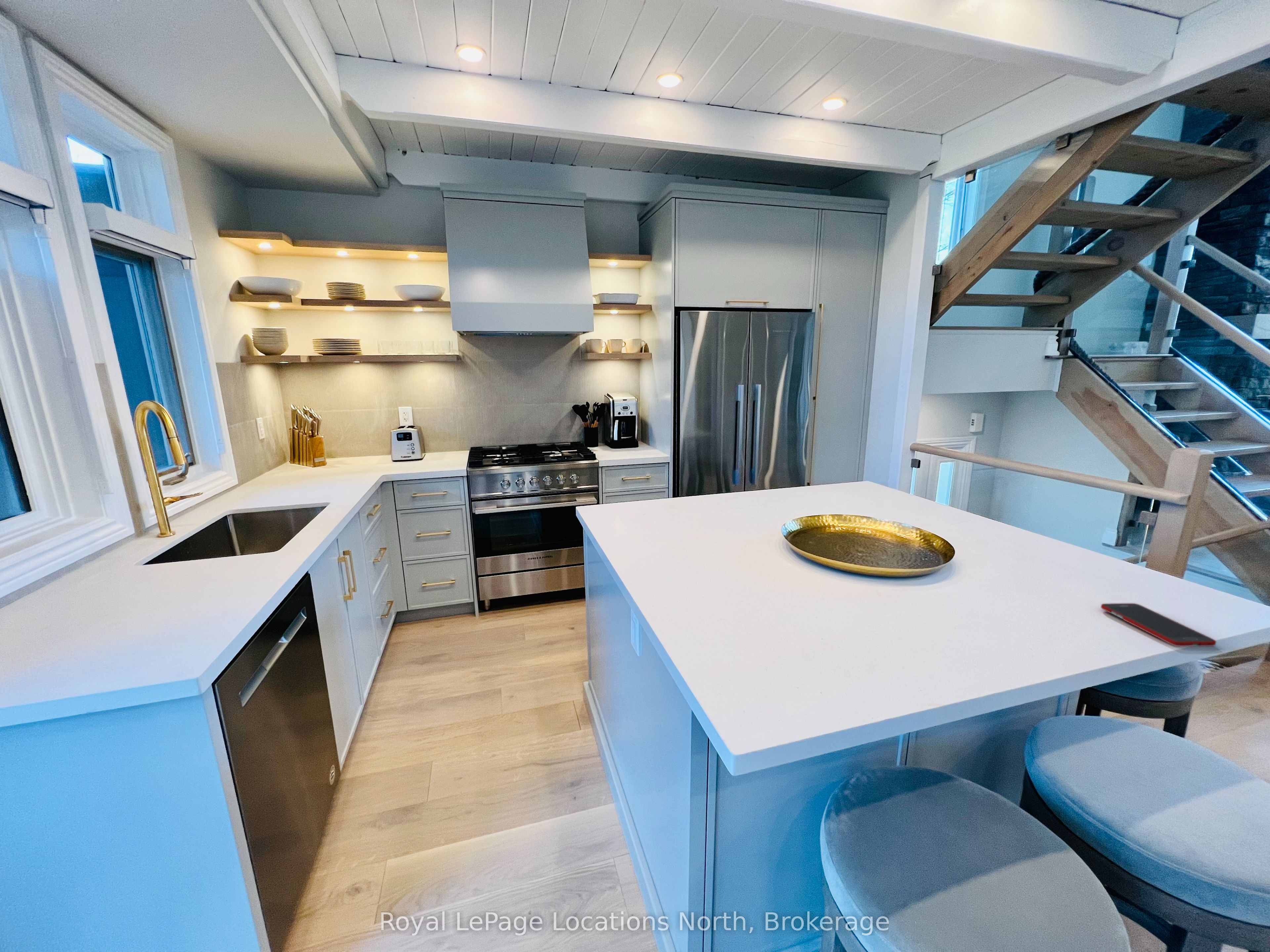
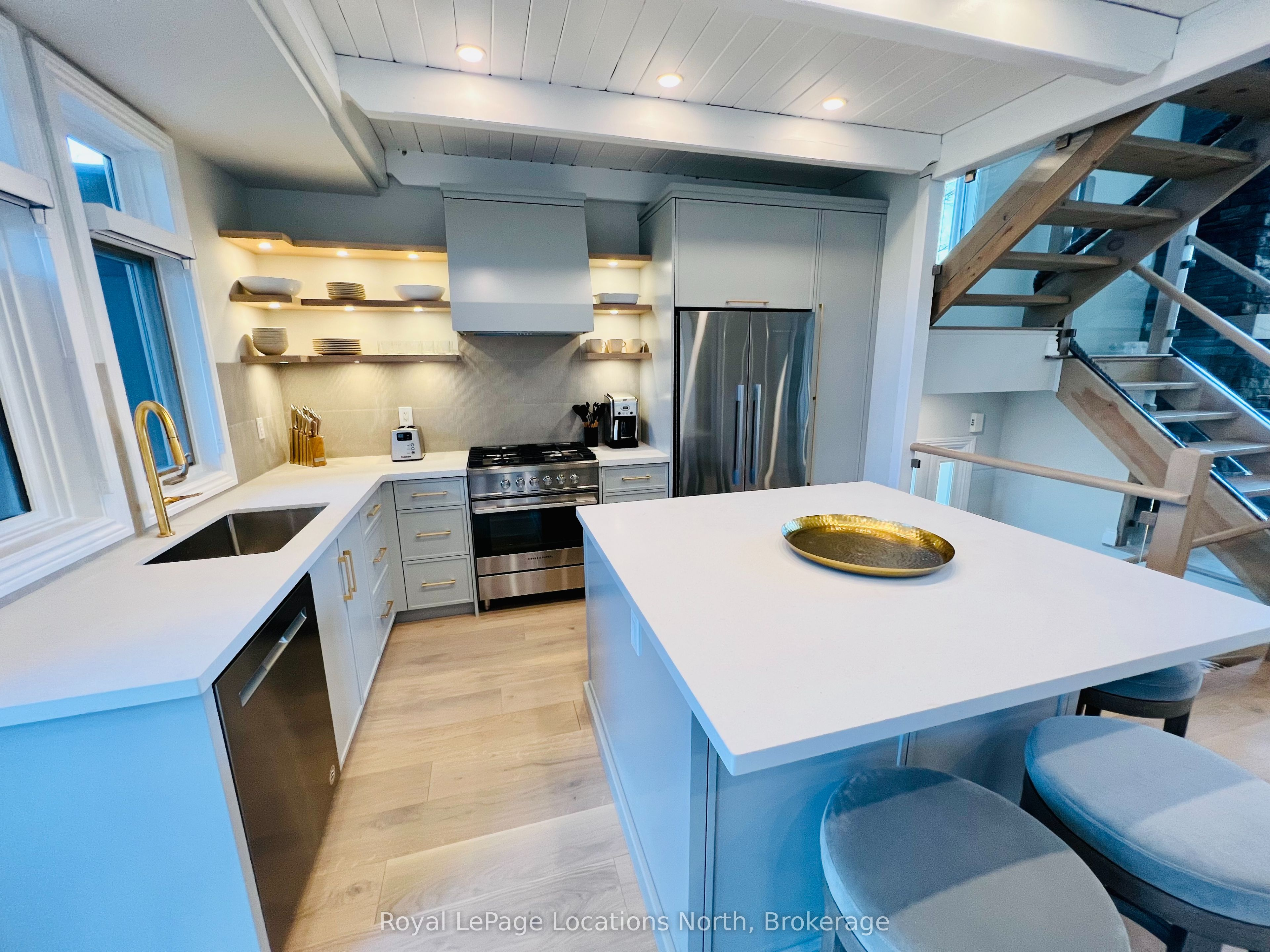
- cell phone [1100,603,1217,647]
